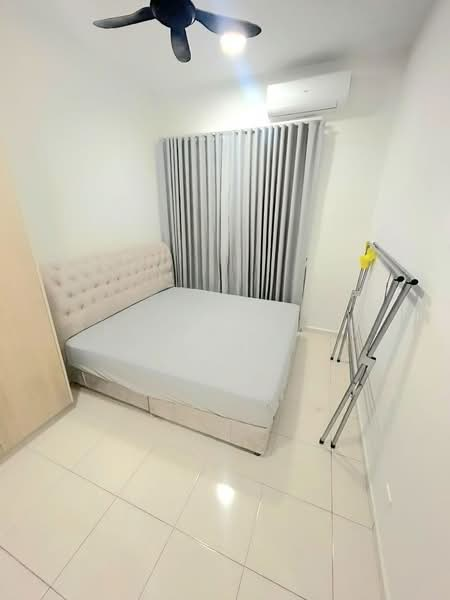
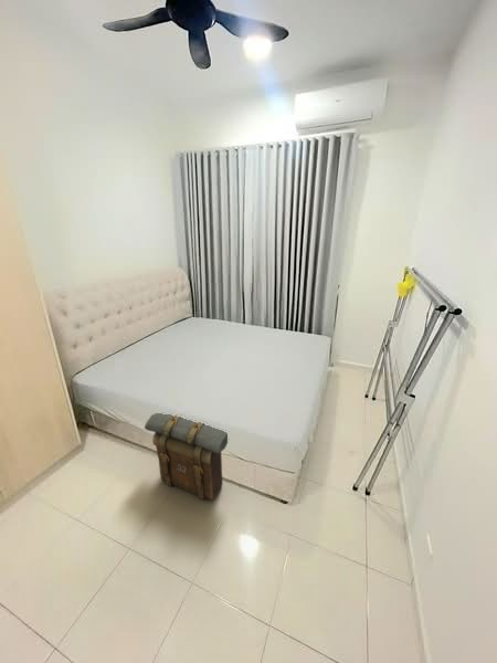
+ backpack [144,412,229,502]
